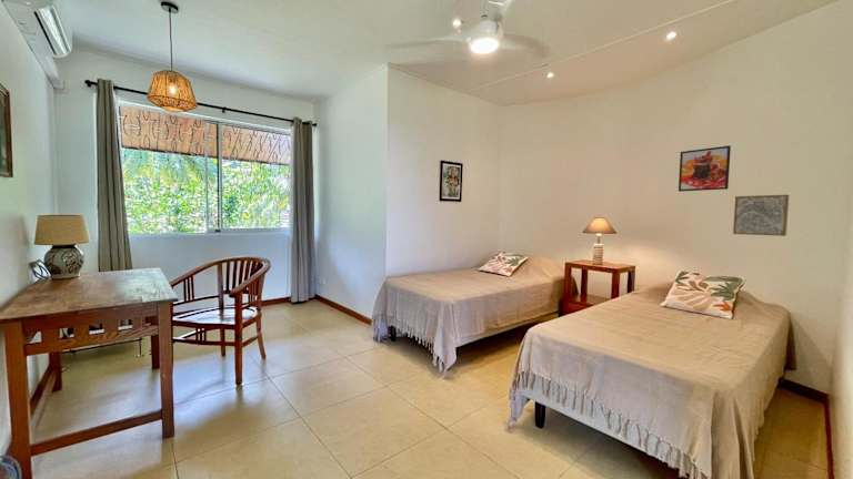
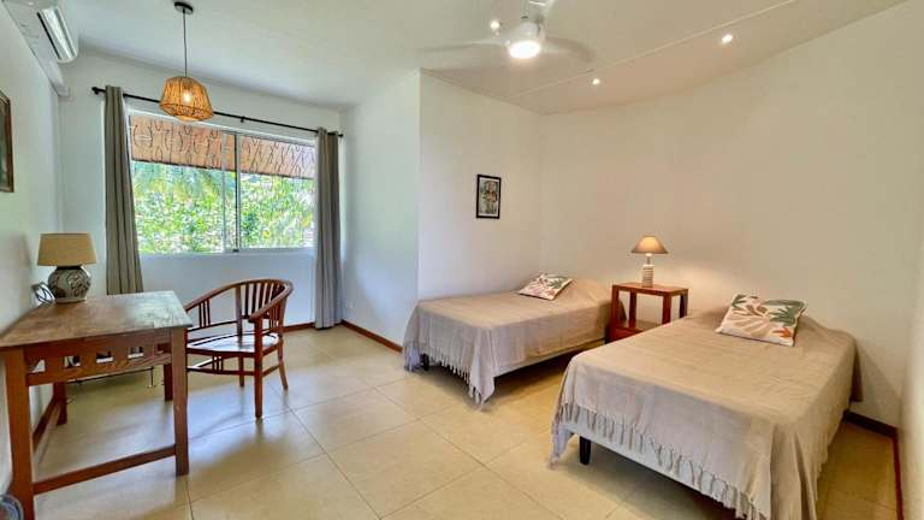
- wall art [732,194,791,237]
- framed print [678,144,732,193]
